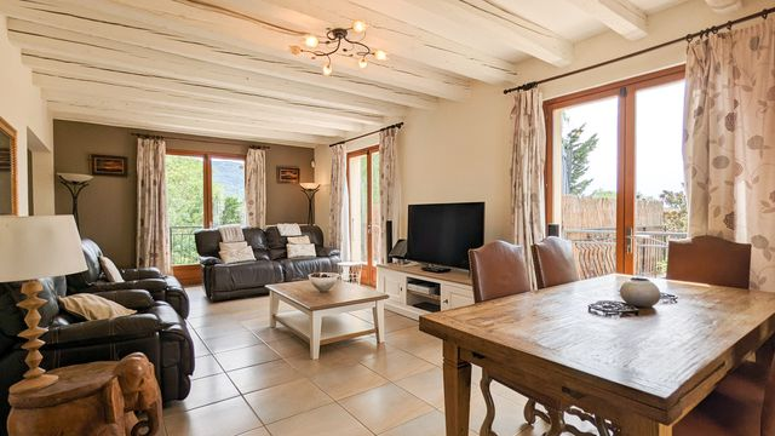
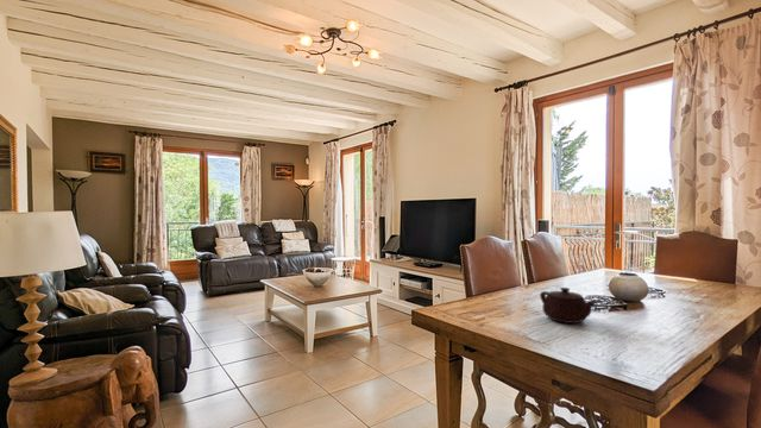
+ teapot [539,287,598,325]
